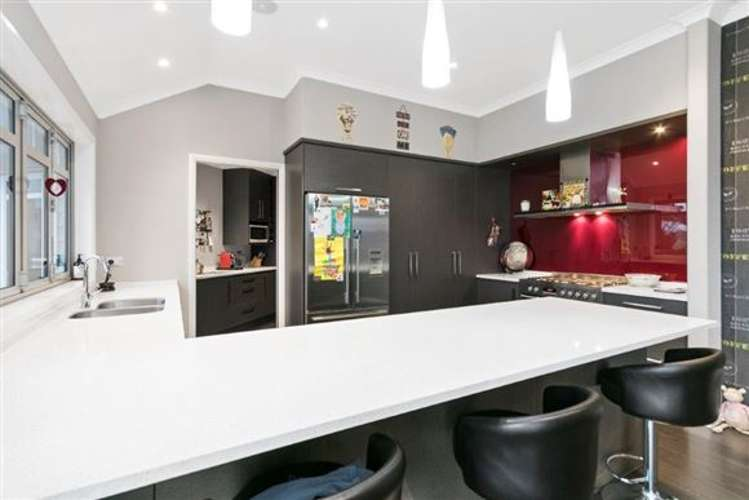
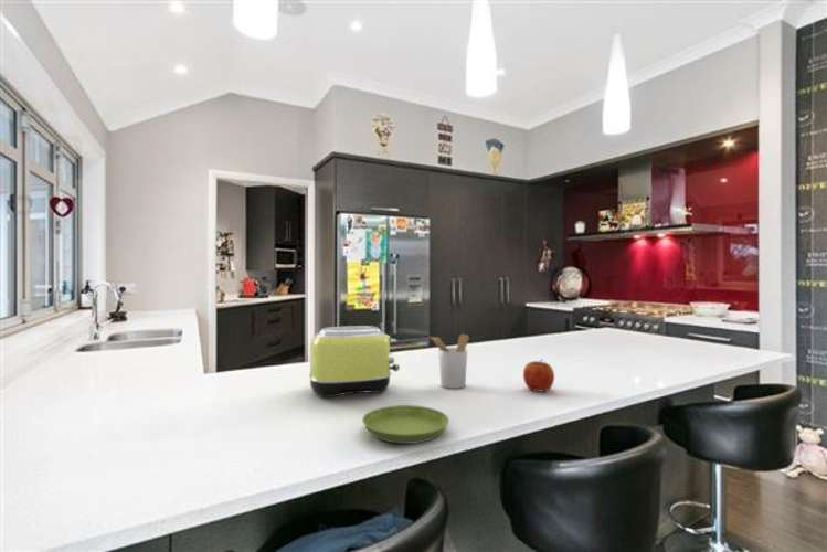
+ utensil holder [427,332,470,390]
+ fruit [522,358,555,393]
+ saucer [361,404,450,445]
+ toaster [308,325,401,399]
